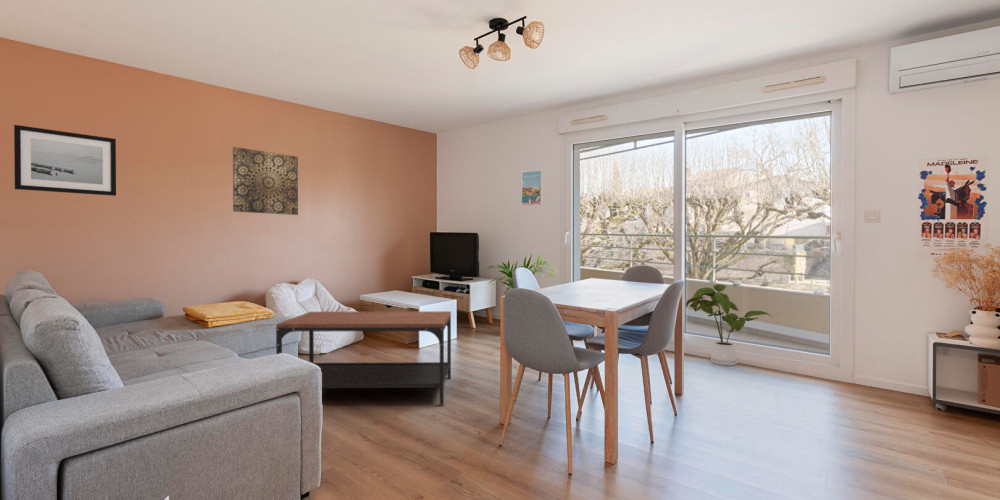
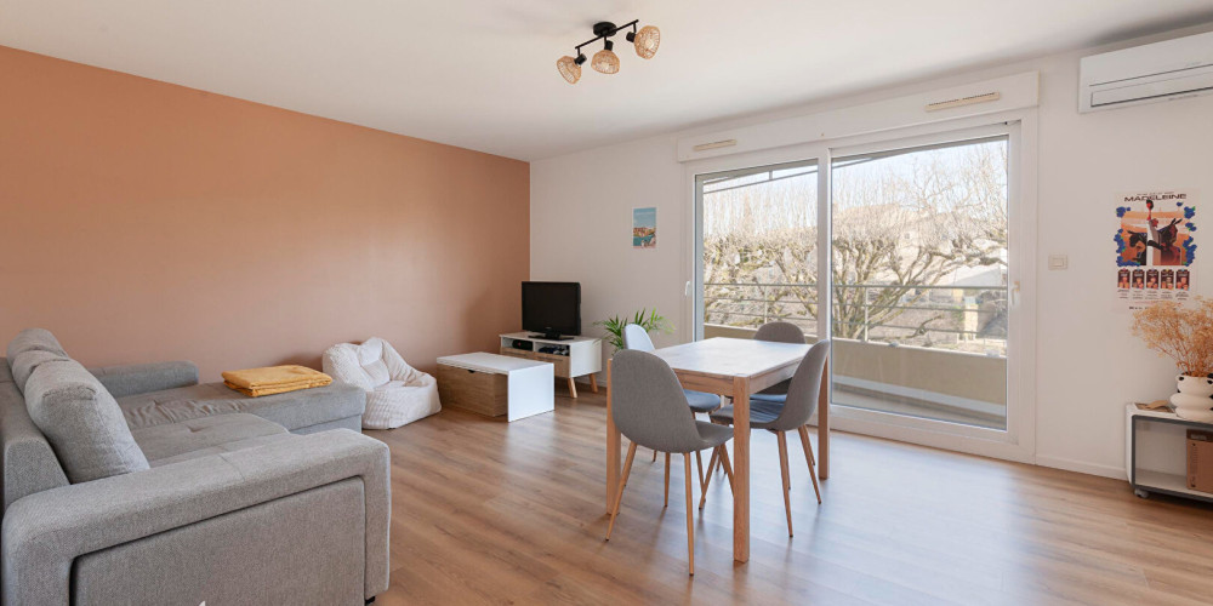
- coffee table [275,310,452,405]
- wall art [13,124,117,197]
- wall art [232,146,299,216]
- house plant [685,283,775,367]
